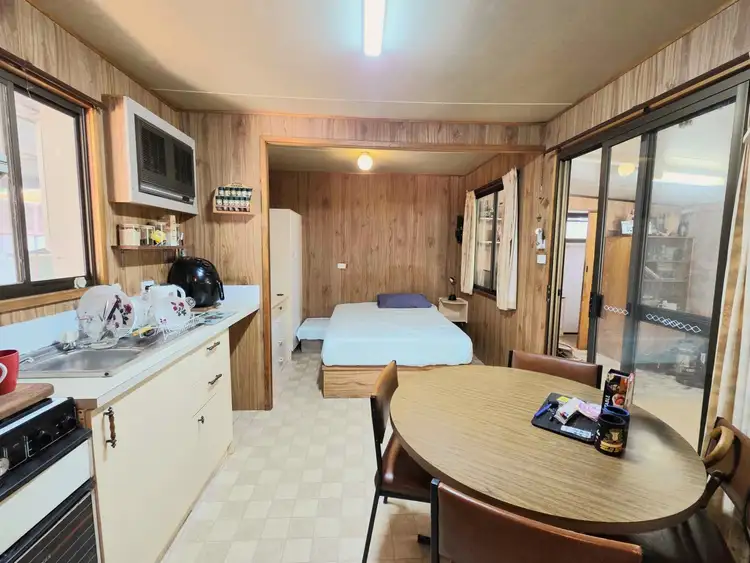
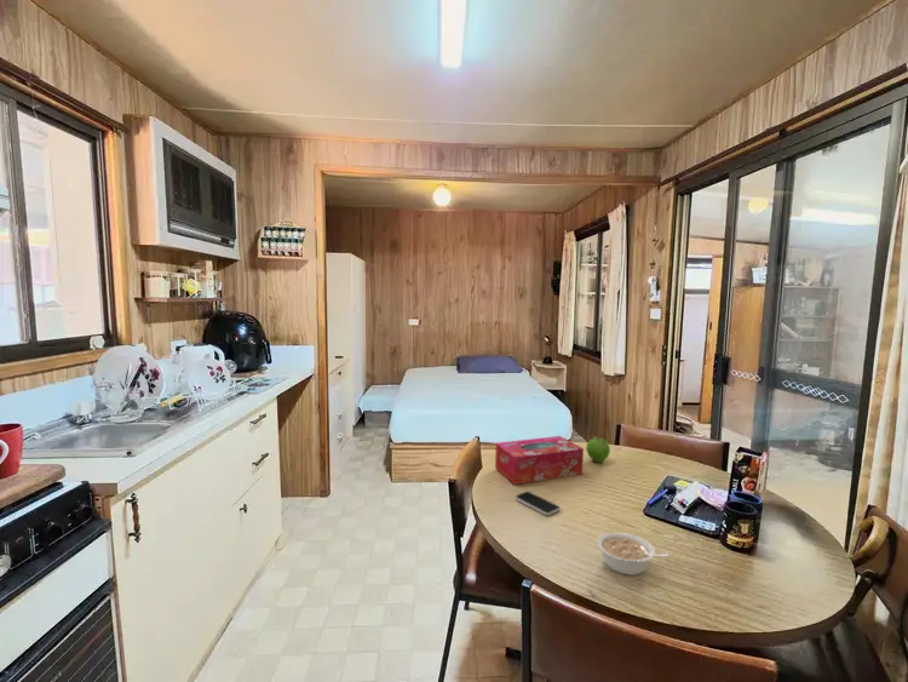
+ legume [596,532,669,577]
+ fruit [585,435,611,463]
+ smartphone [515,491,562,517]
+ tissue box [494,435,585,486]
